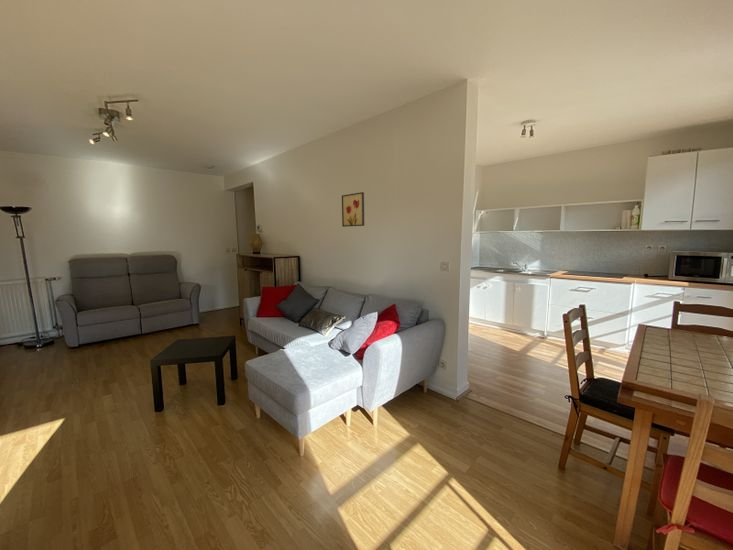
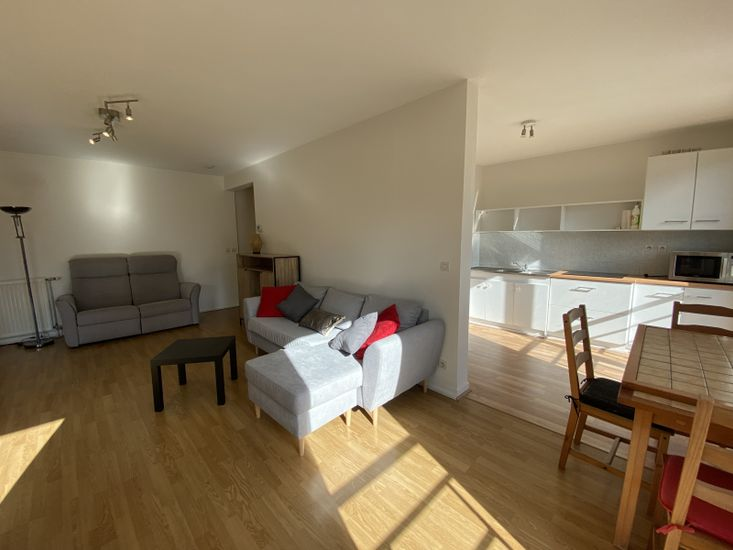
- wall art [341,191,365,228]
